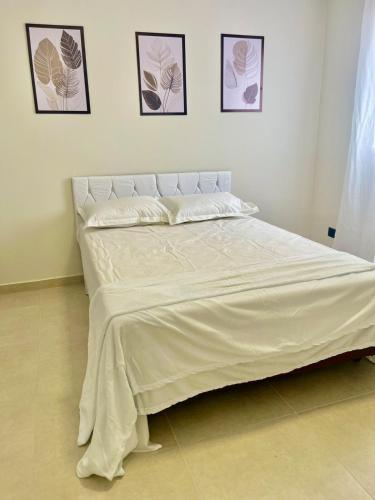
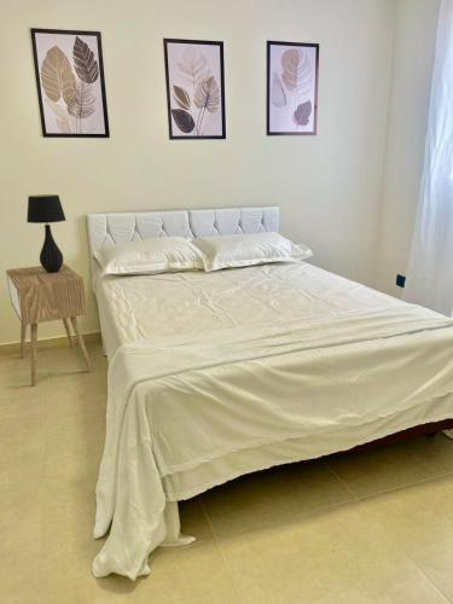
+ table lamp [25,193,68,273]
+ nightstand [5,262,93,387]
